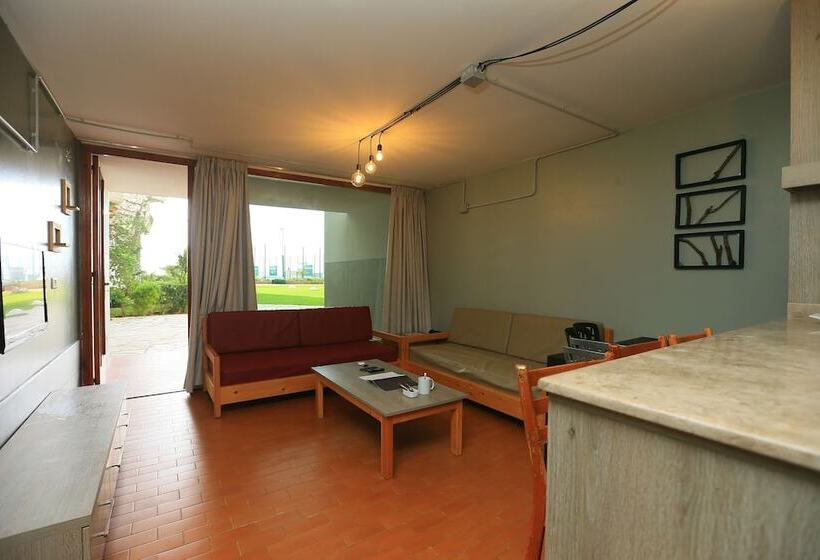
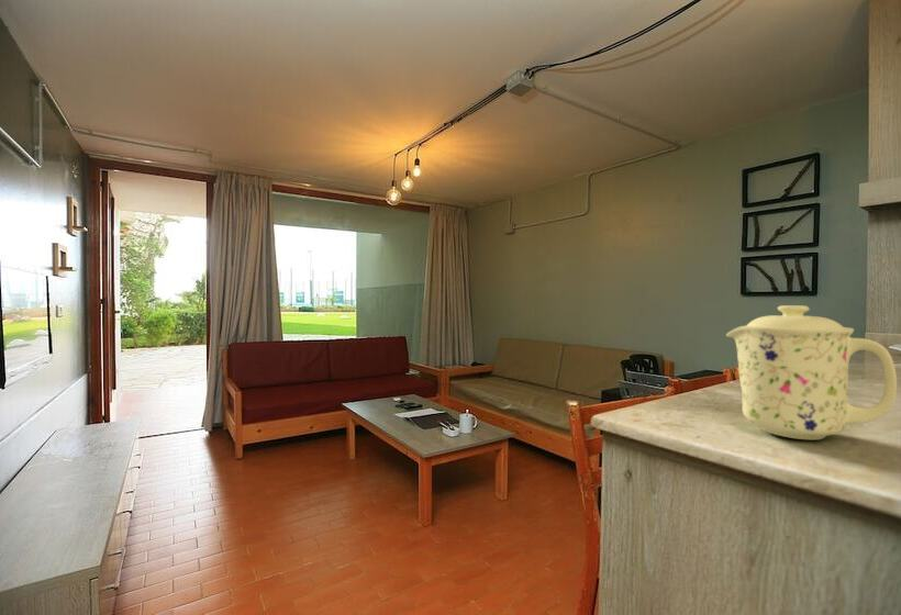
+ mug [725,304,898,440]
